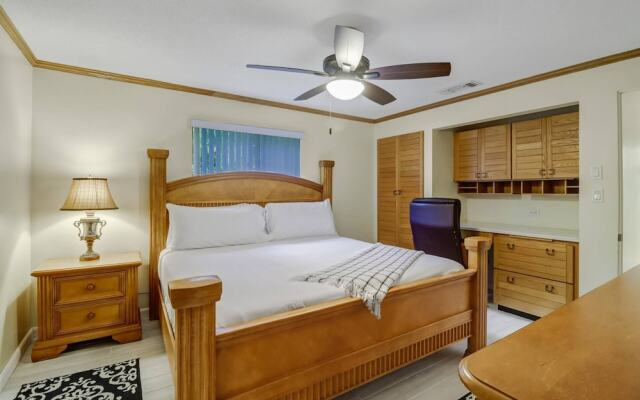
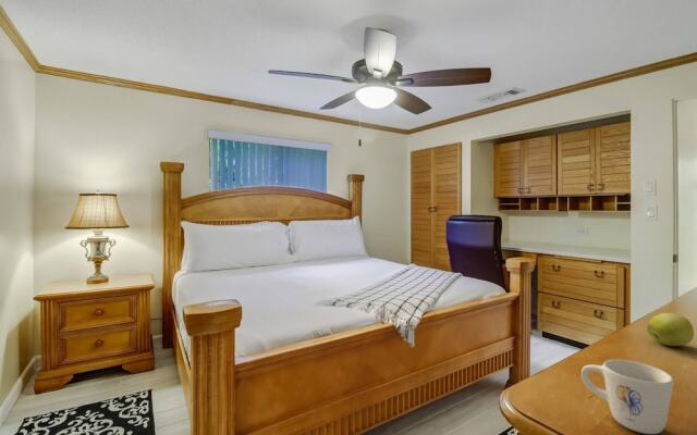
+ mug [580,359,675,435]
+ apple [646,312,695,347]
